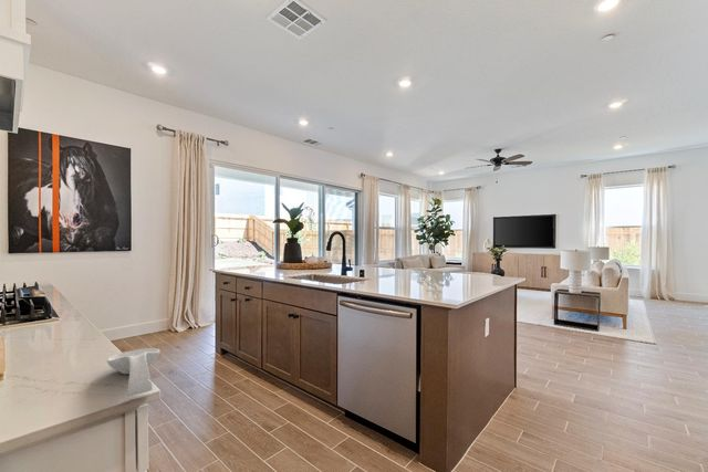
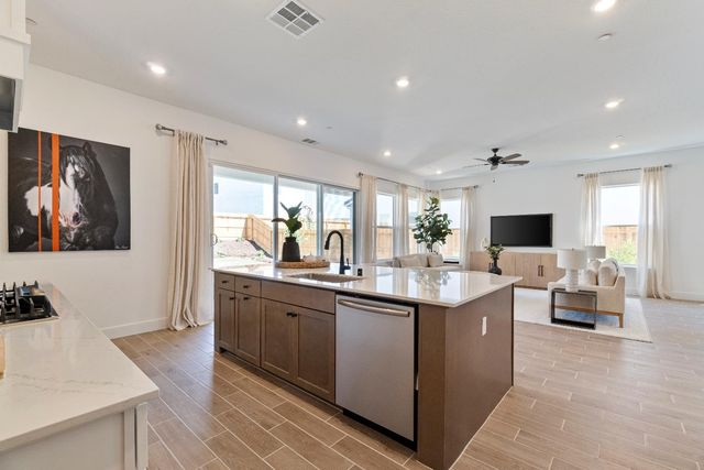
- spoon rest [106,347,162,397]
